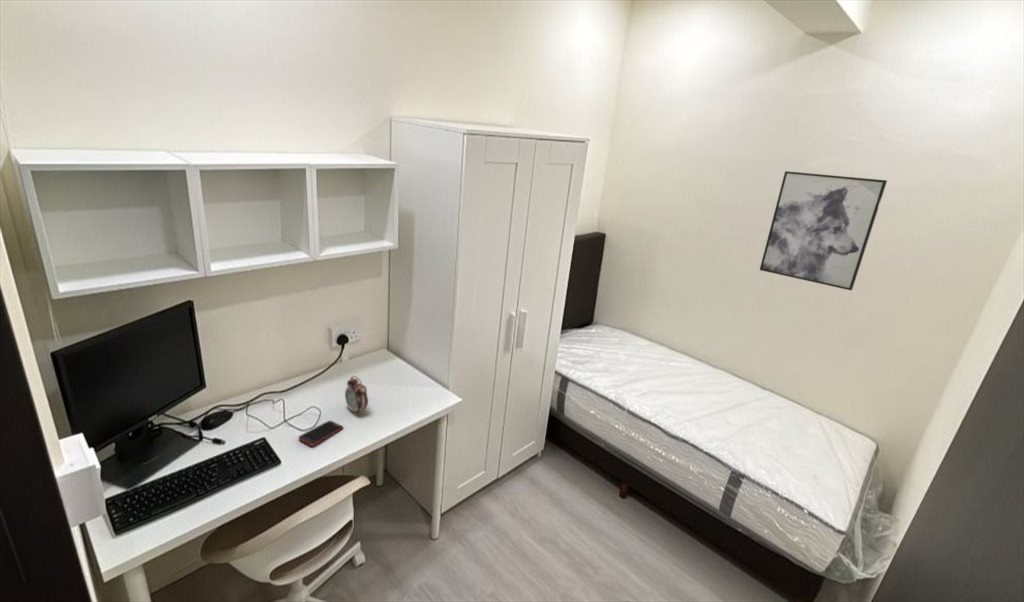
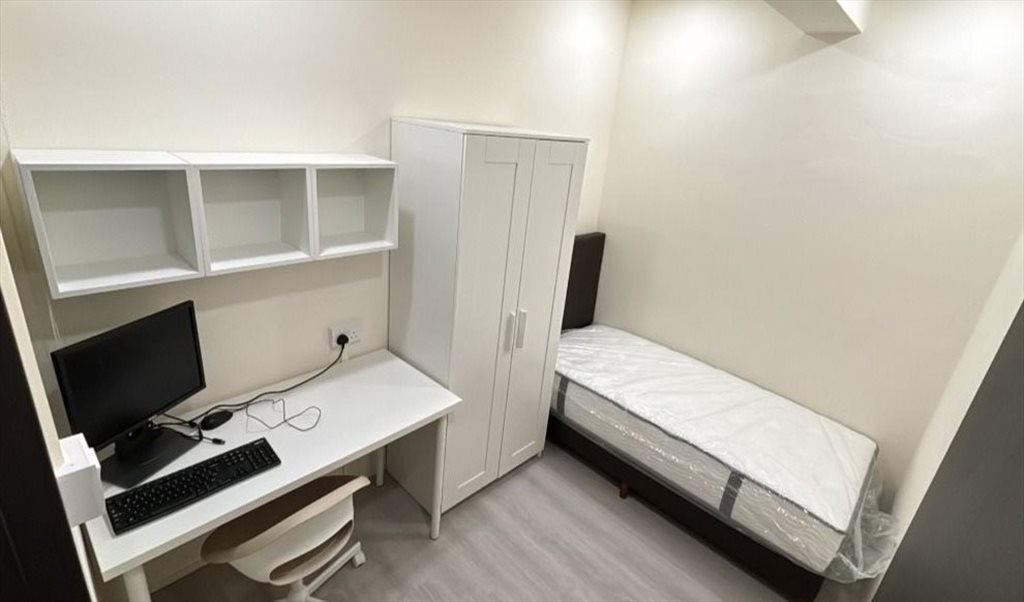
- alarm clock [344,375,369,416]
- cell phone [297,420,344,447]
- wall art [759,170,888,291]
